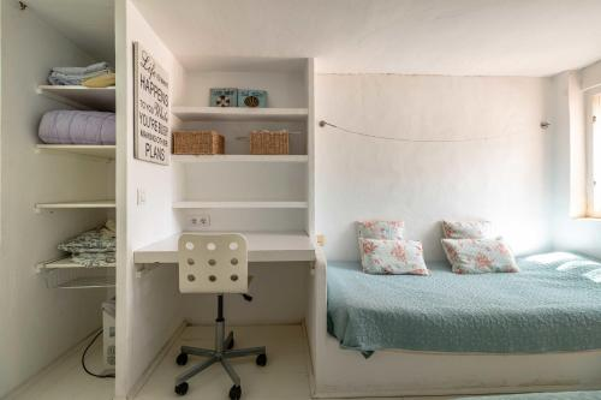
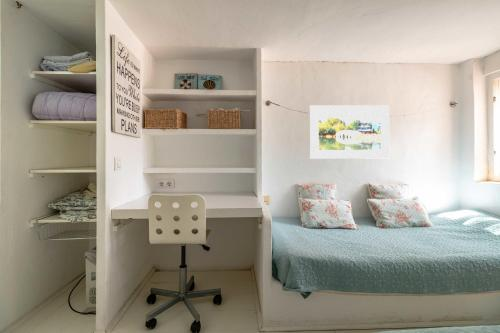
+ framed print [309,104,390,160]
